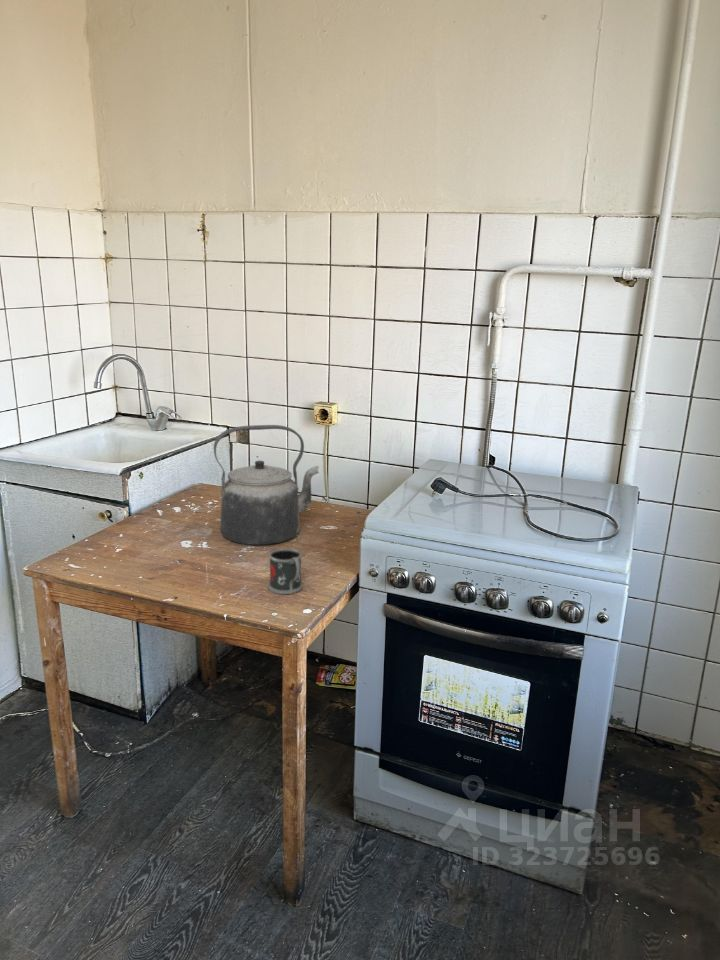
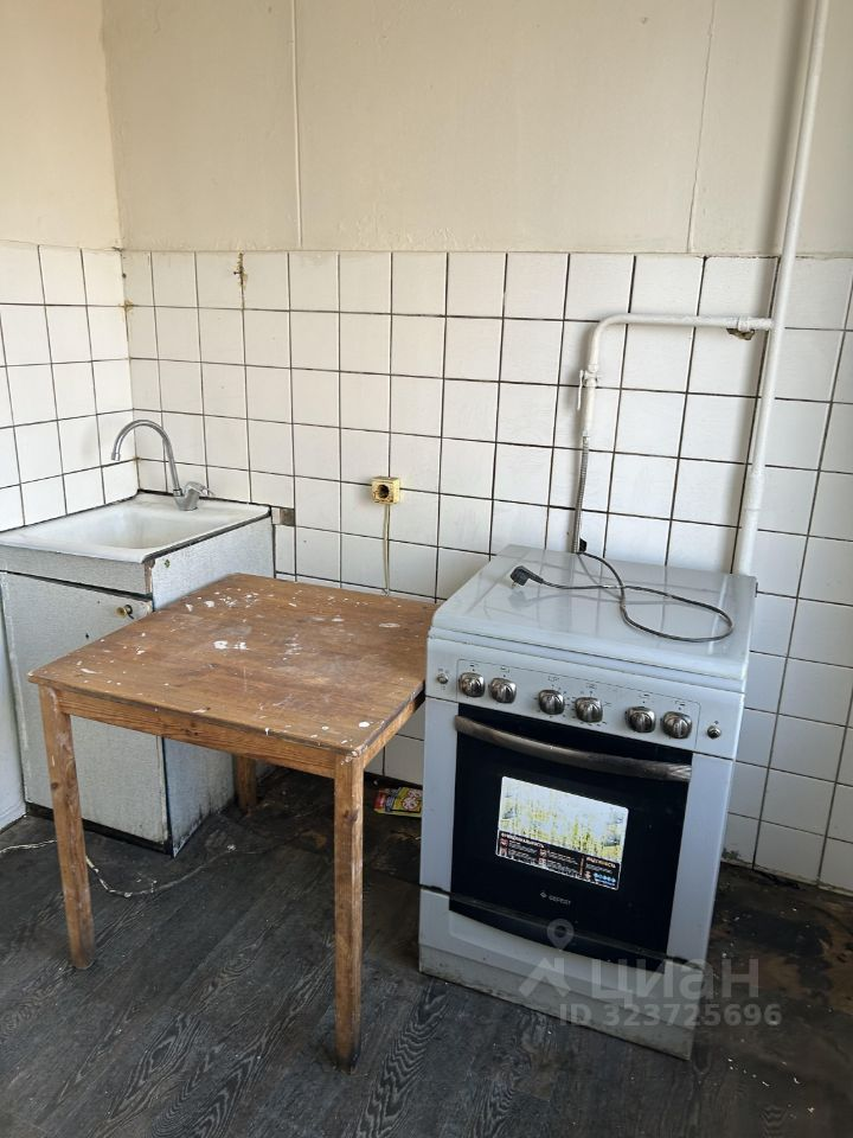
- kettle [213,424,320,546]
- mug [267,548,304,595]
